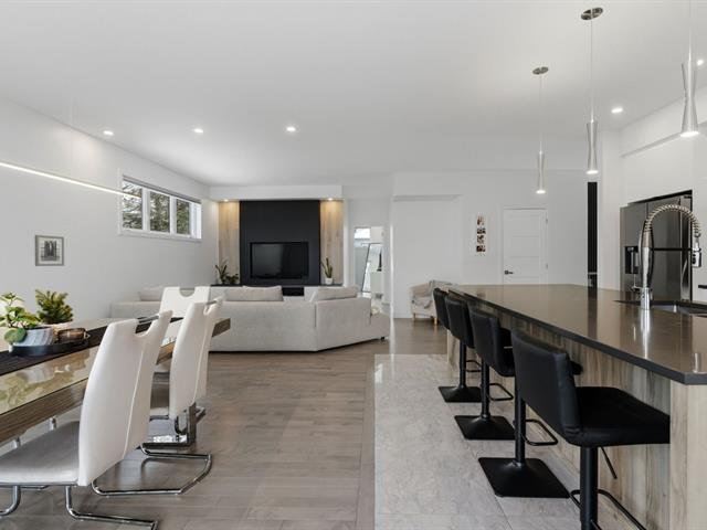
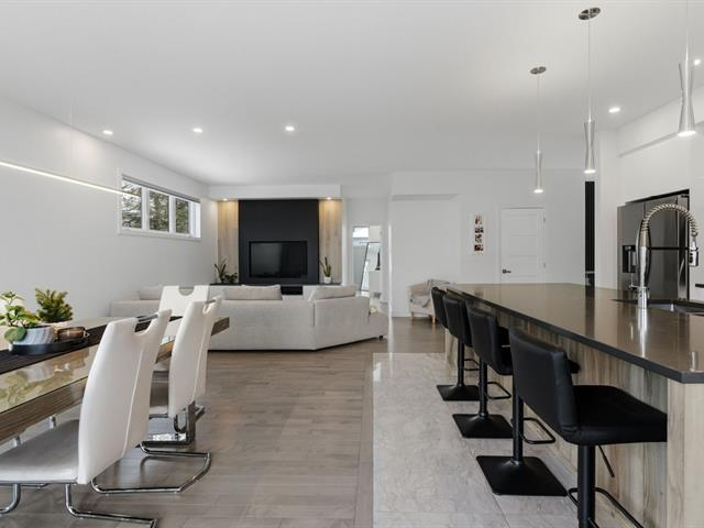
- wall art [34,234,65,267]
